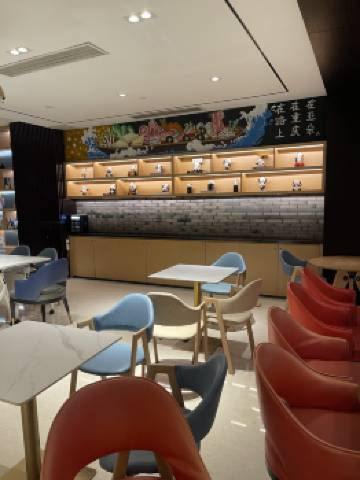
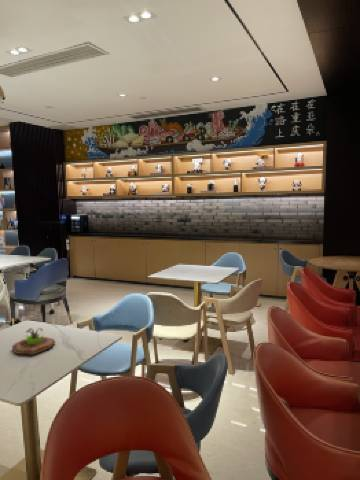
+ succulent planter [11,327,56,356]
